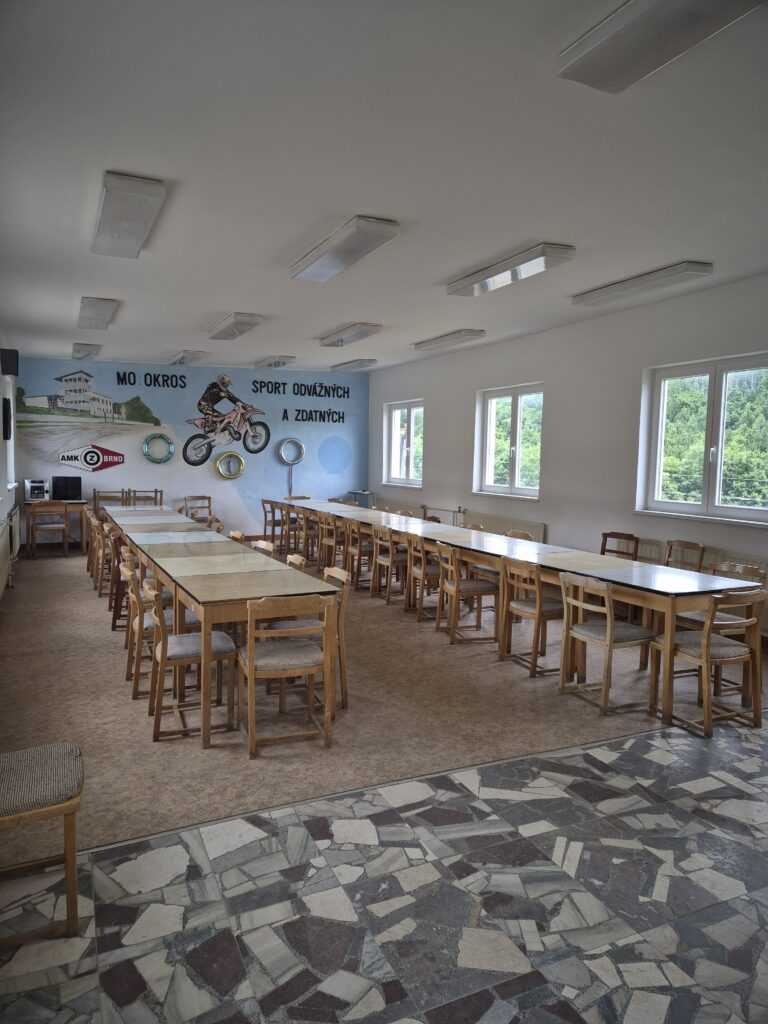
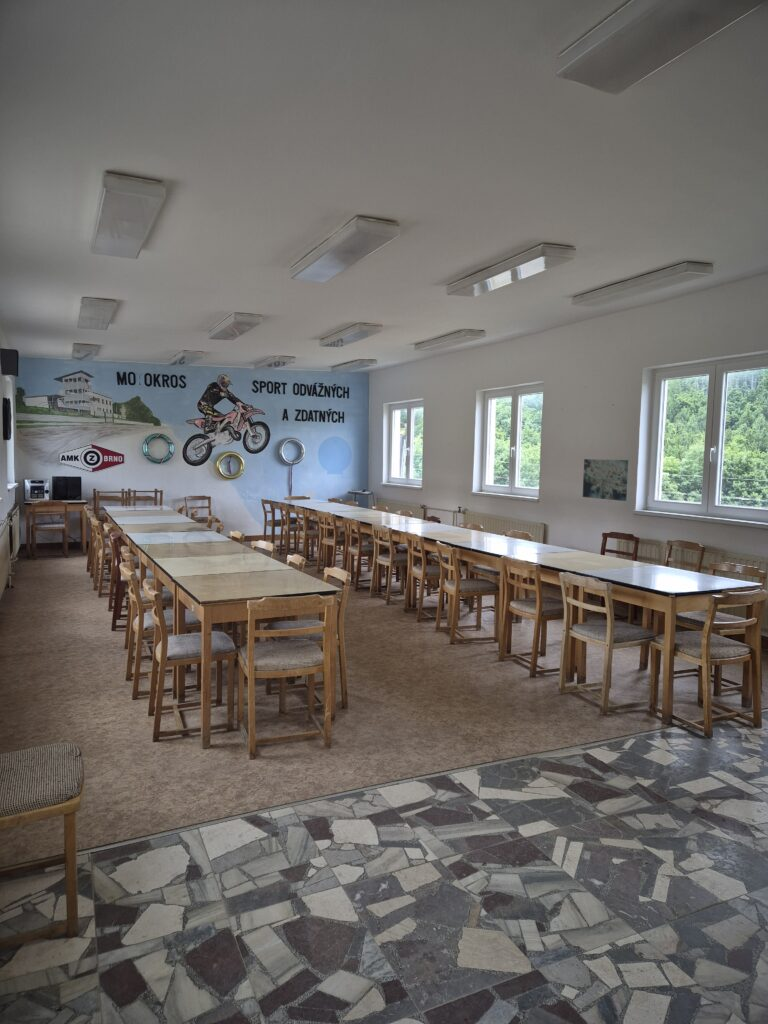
+ wall art [582,458,629,502]
